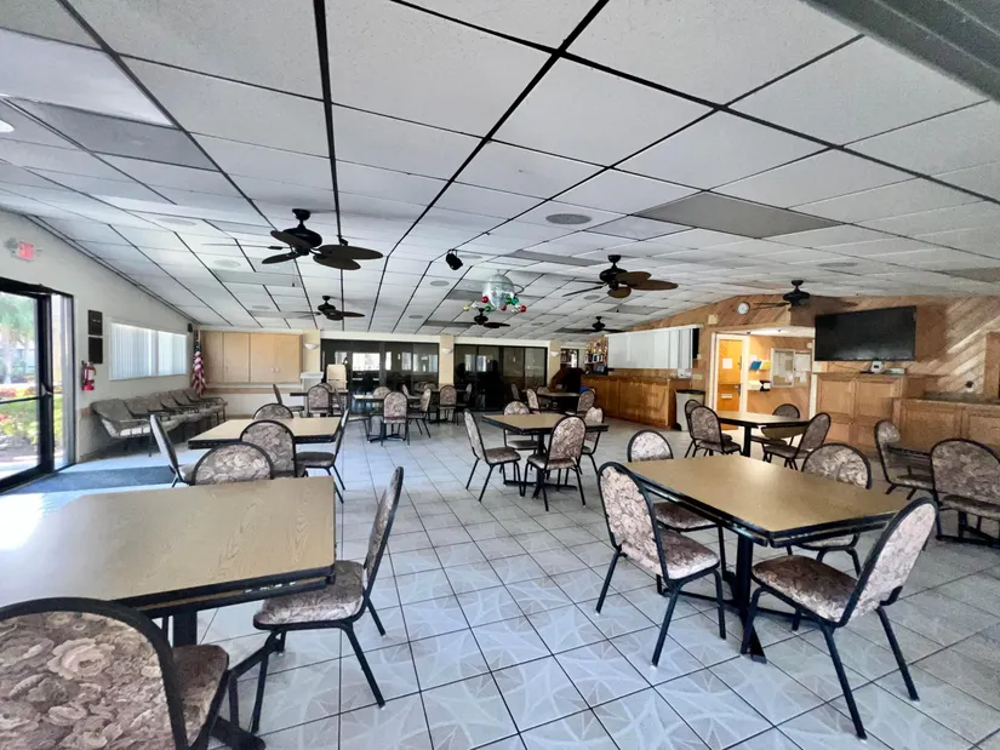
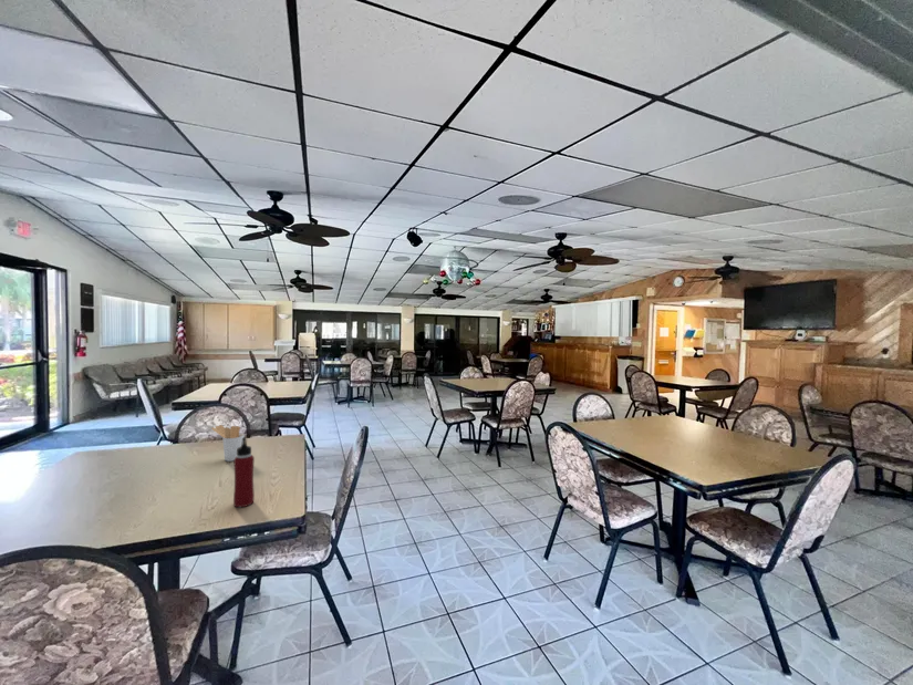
+ water bottle [232,436,256,508]
+ utensil holder [210,424,246,463]
